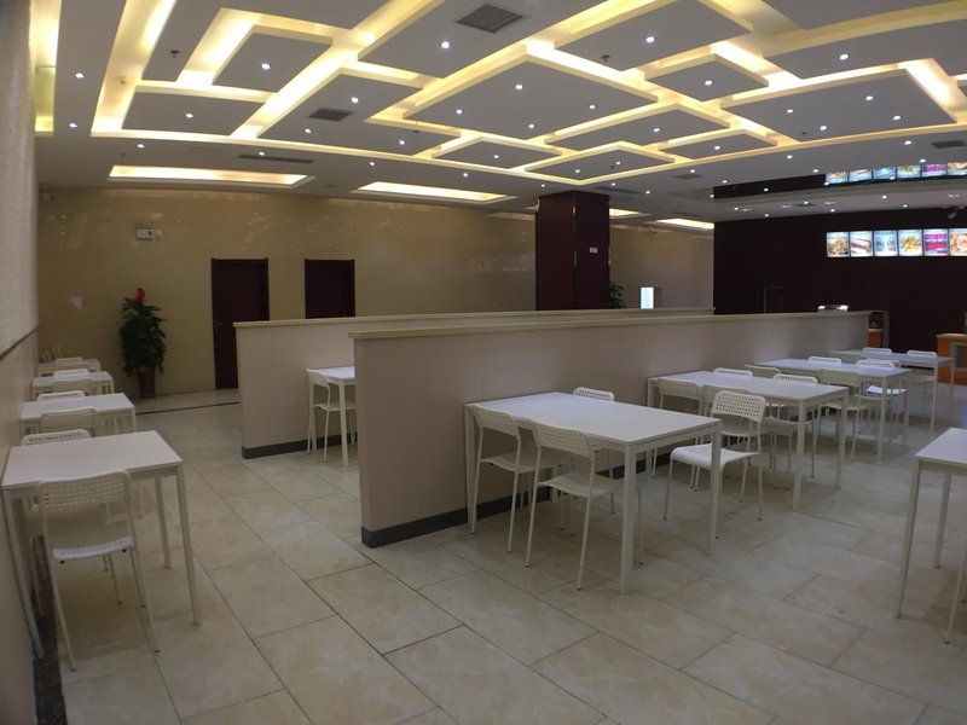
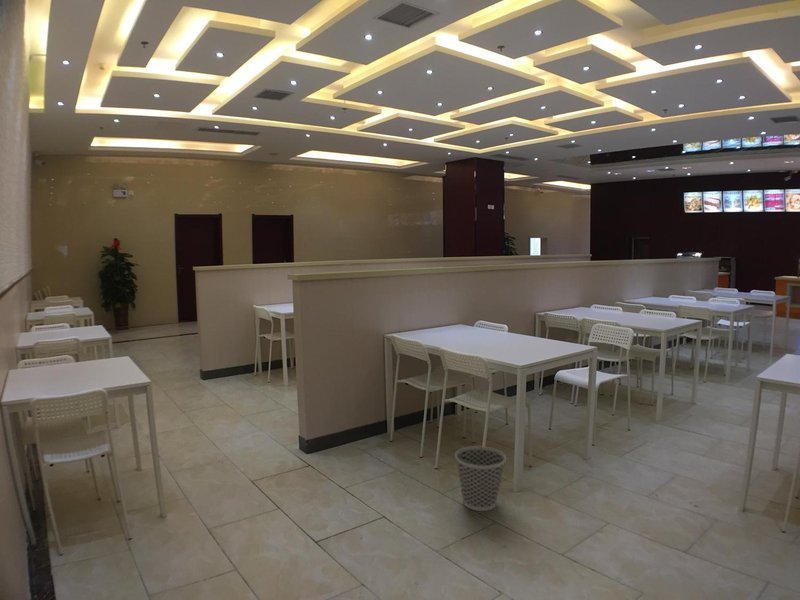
+ wastebasket [454,445,507,512]
